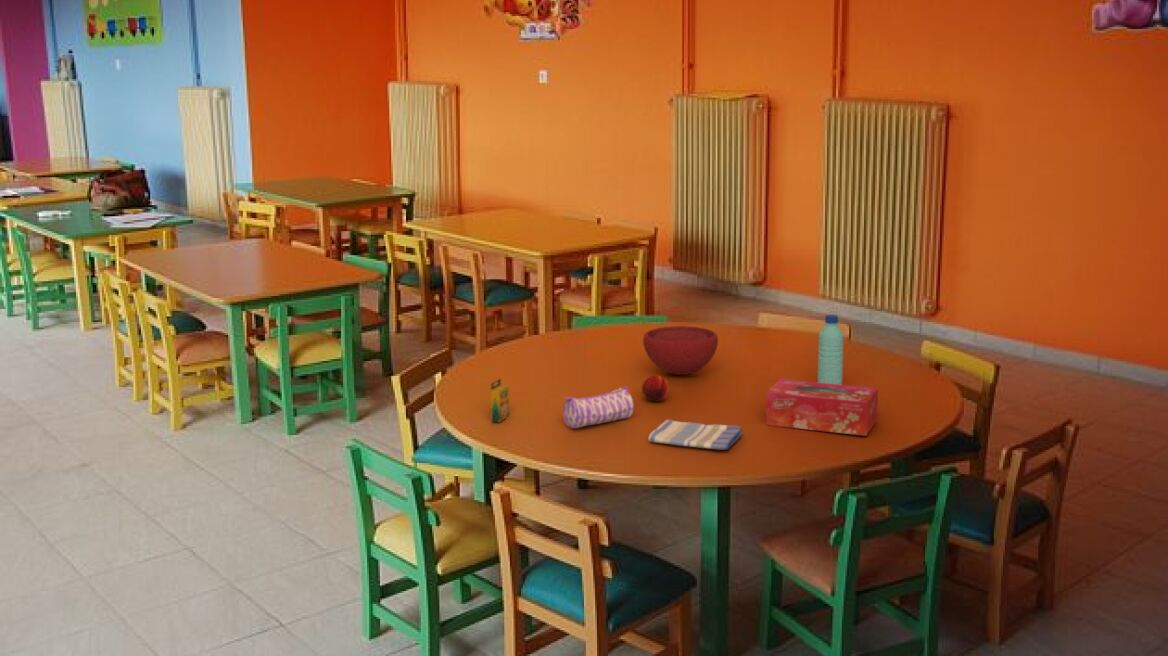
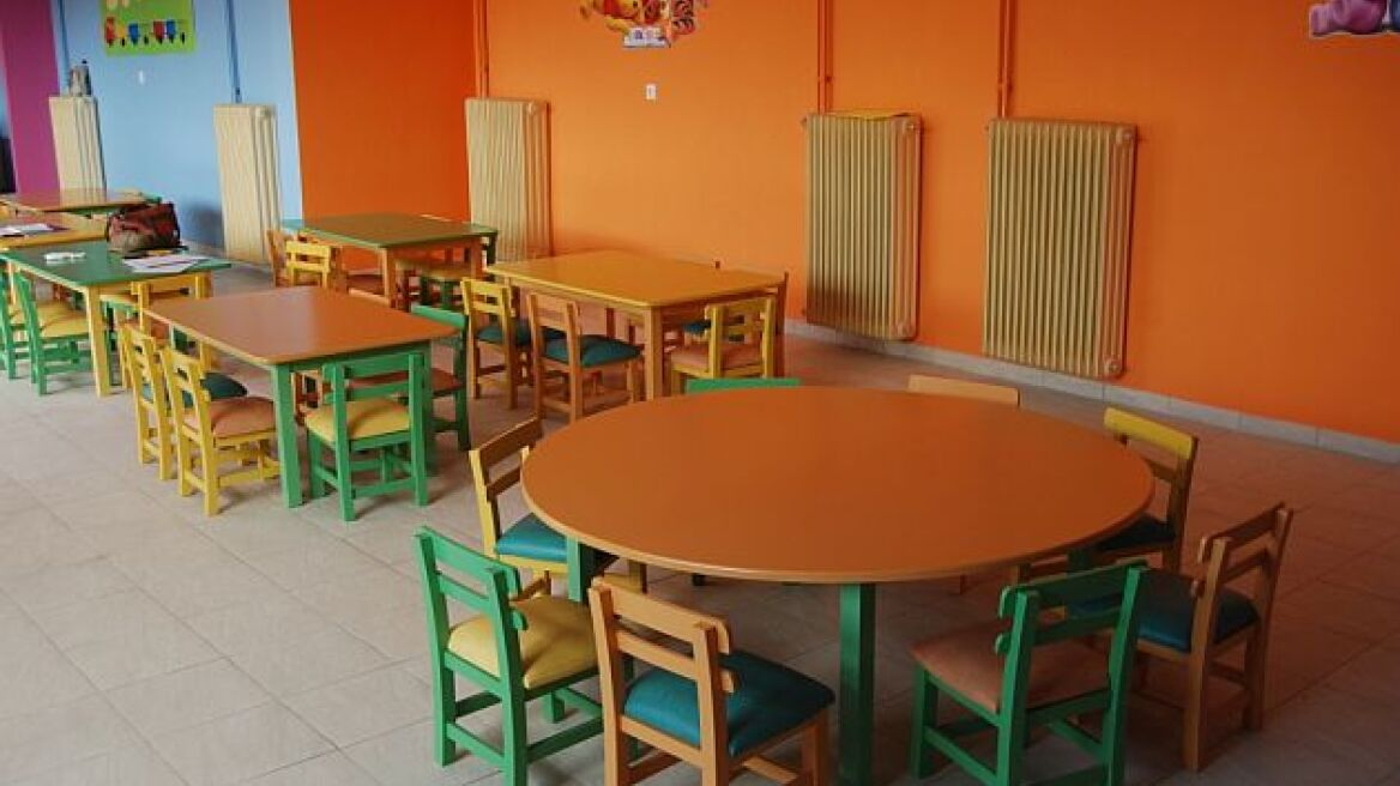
- water bottle [817,314,845,385]
- pencil case [562,386,635,429]
- bowl [642,325,719,376]
- crayon box [490,377,510,423]
- tissue box [765,378,879,437]
- dish towel [647,418,744,451]
- fruit [641,374,670,403]
